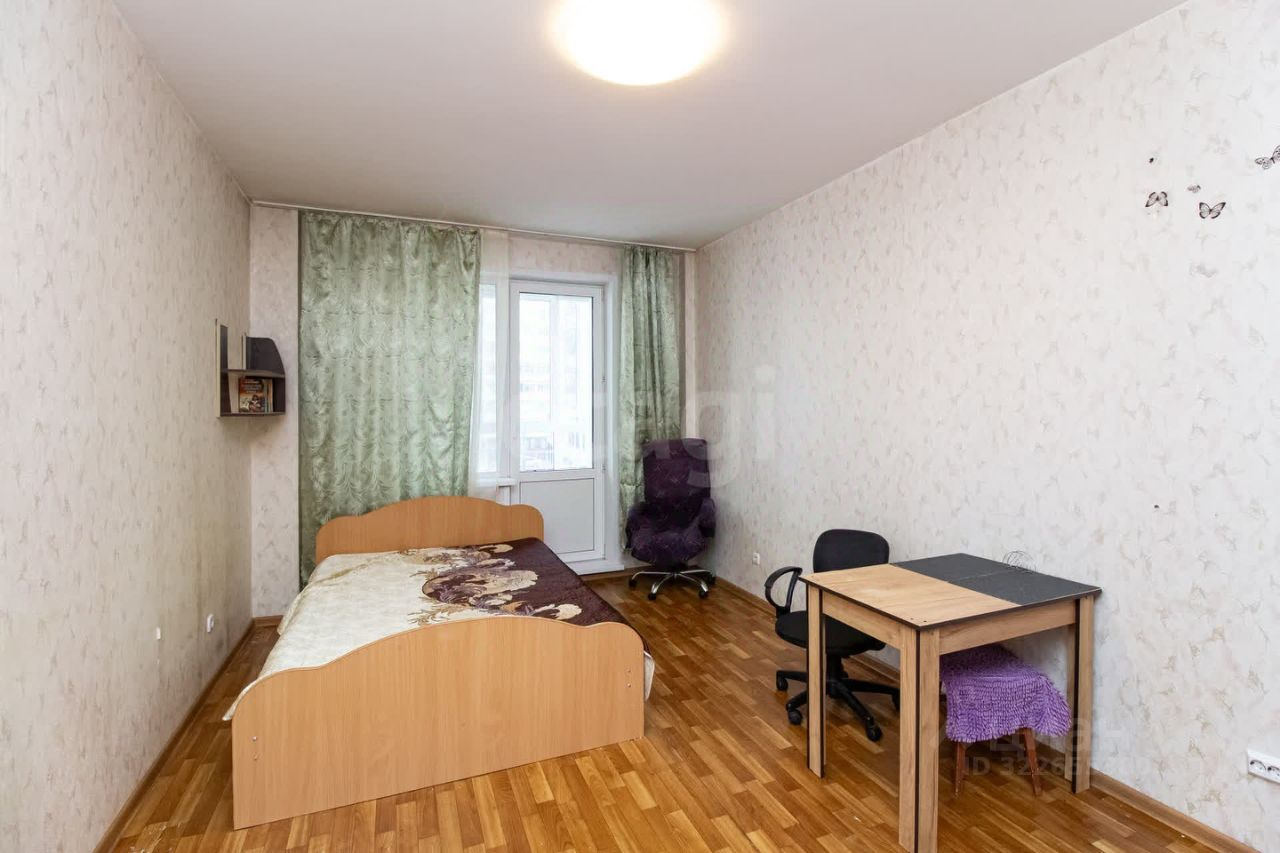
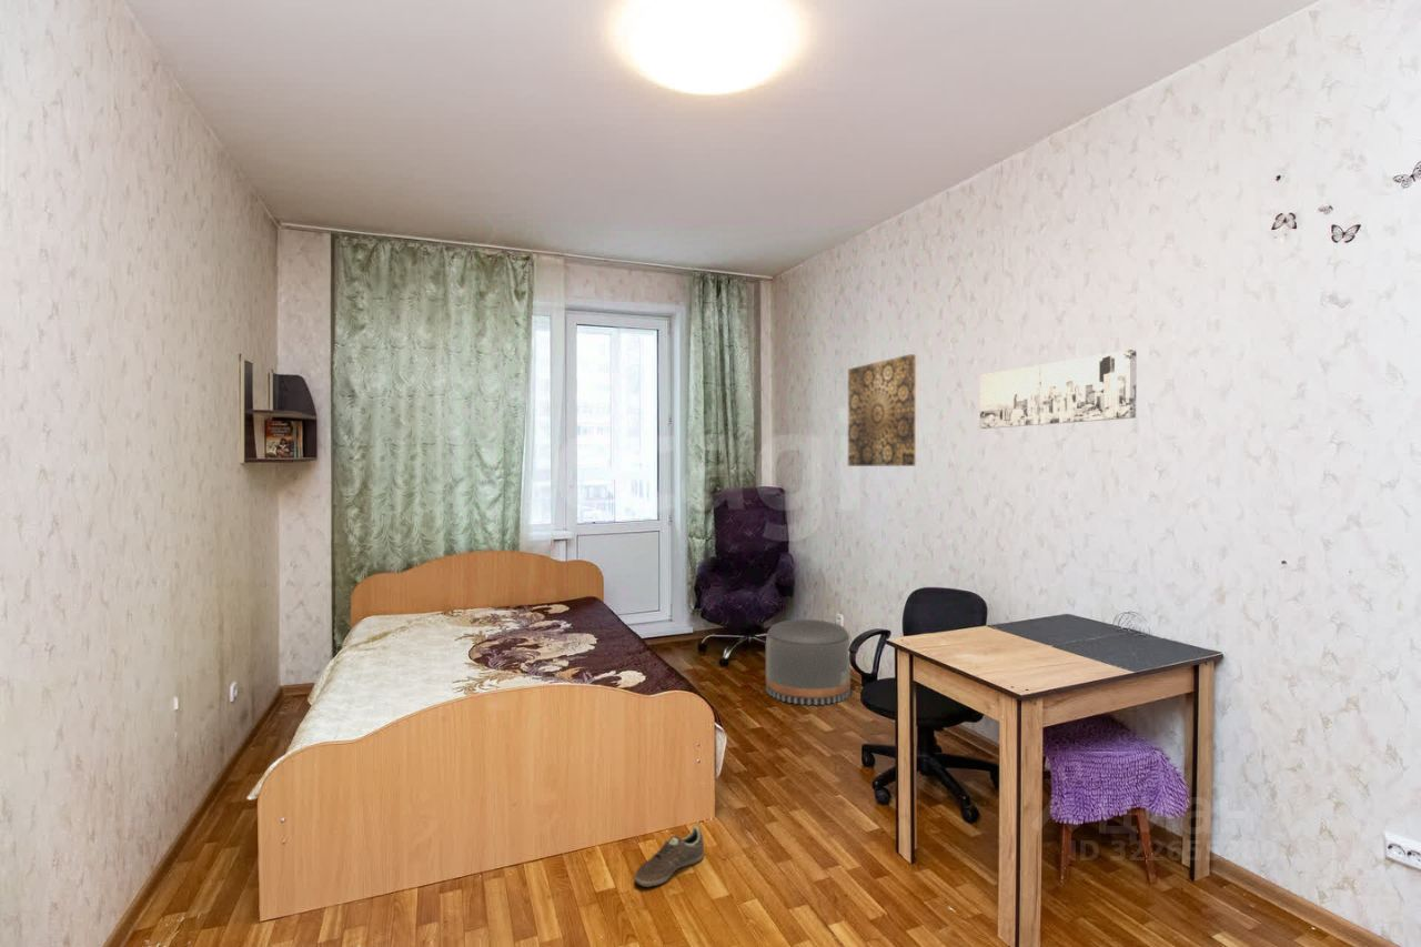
+ pouf [765,618,851,706]
+ wall art [847,353,917,467]
+ wall art [979,349,1138,430]
+ sneaker [634,825,705,888]
